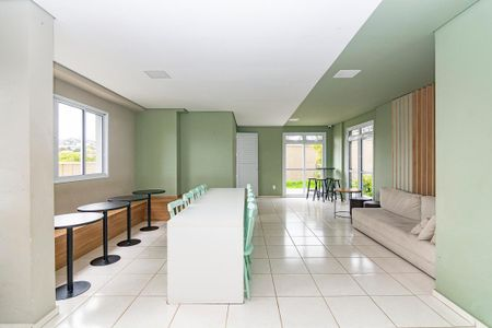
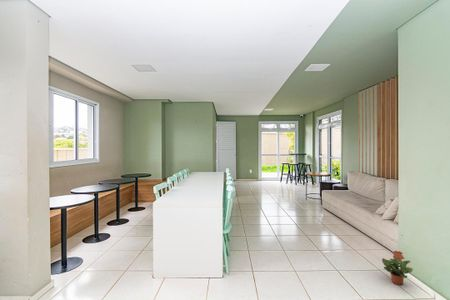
+ potted plant [381,250,414,286]
